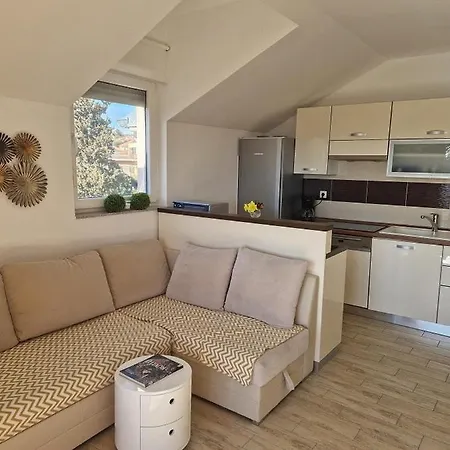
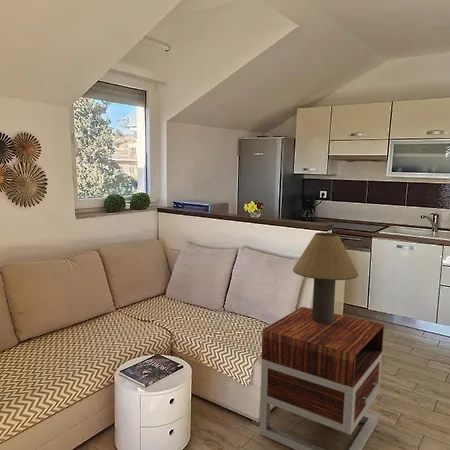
+ nightstand [258,306,385,450]
+ table lamp [292,232,360,324]
